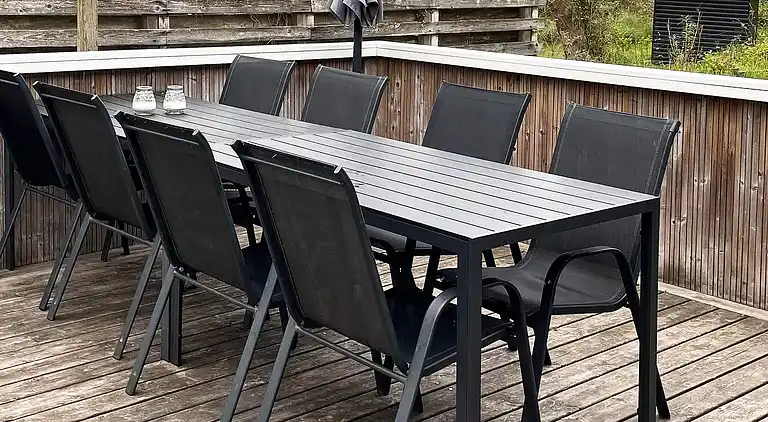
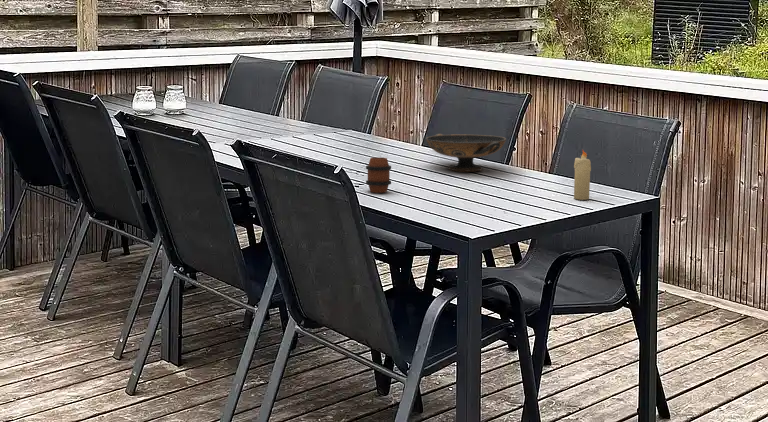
+ decorative bowl [425,133,507,172]
+ candle [573,149,592,201]
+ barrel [365,156,392,194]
